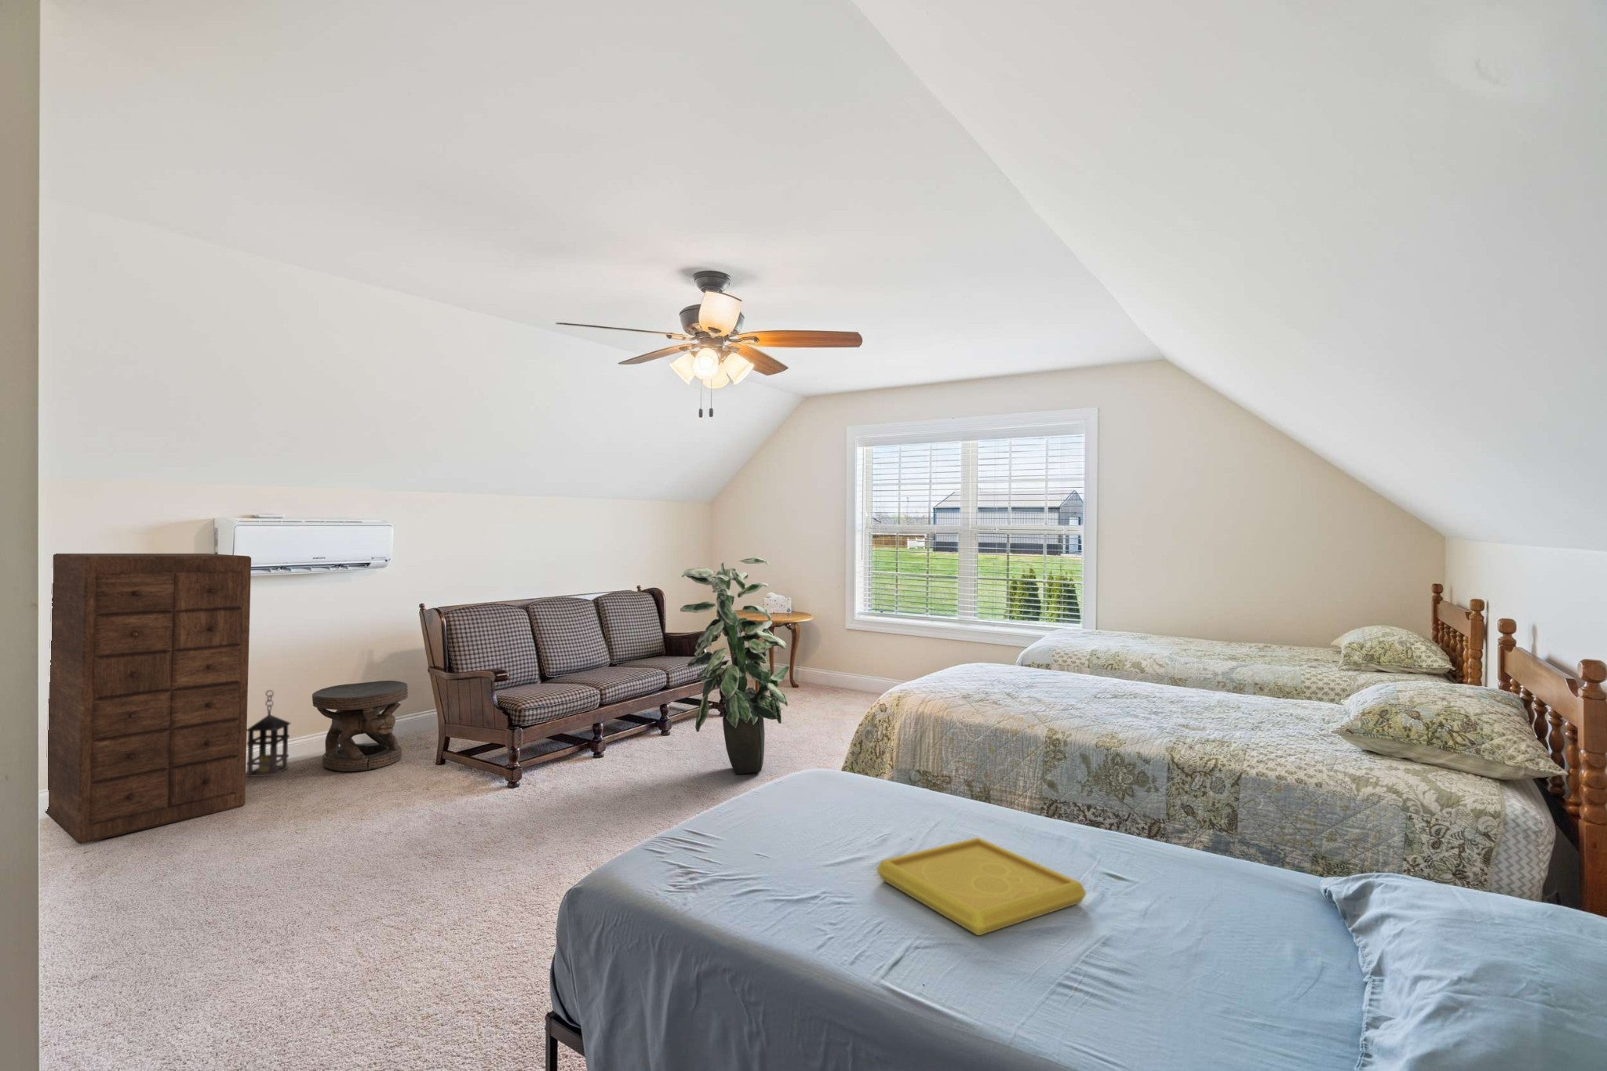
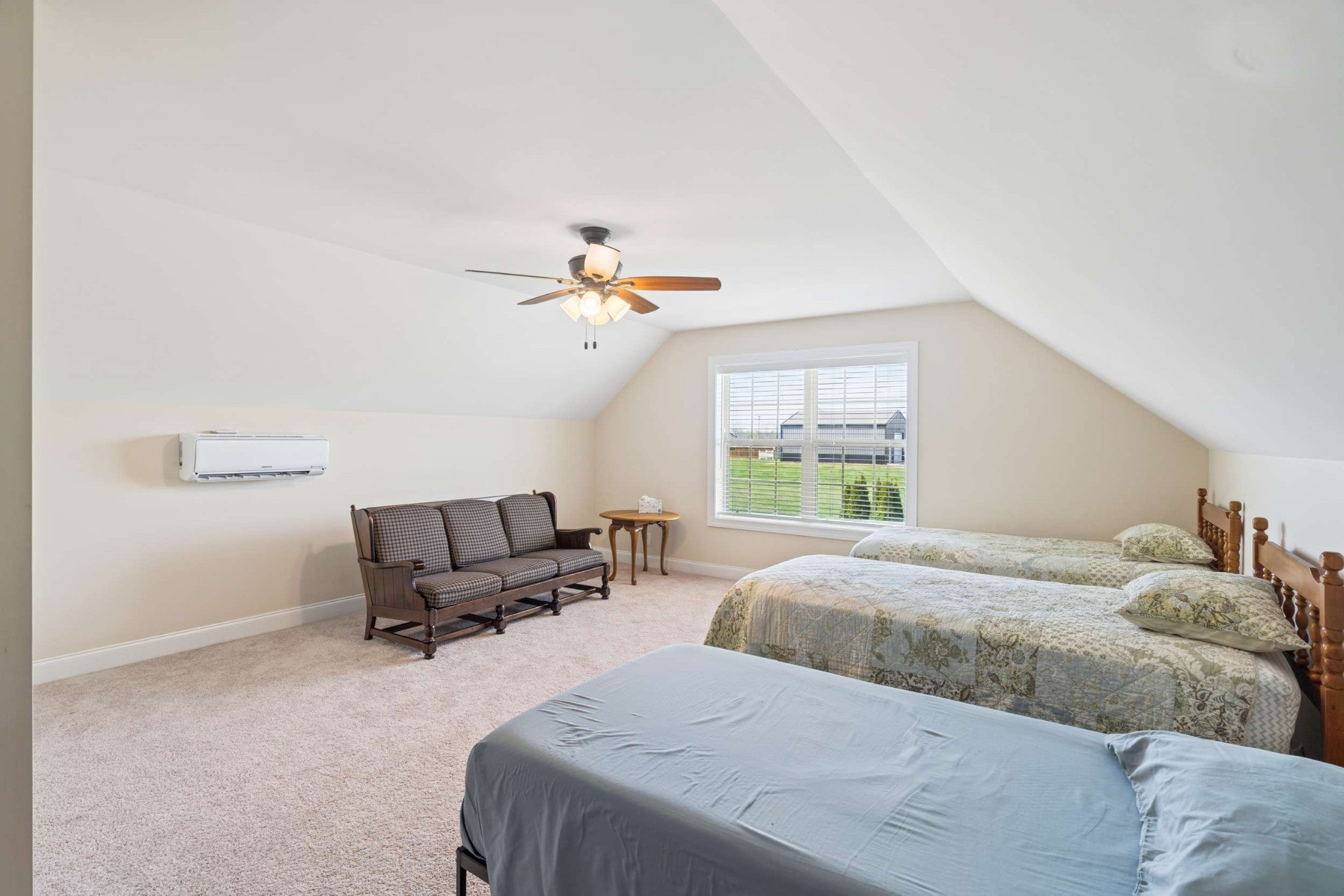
- indoor plant [679,557,790,776]
- dresser [44,552,252,844]
- serving tray [875,837,1087,936]
- lantern [245,690,291,778]
- carved stool [312,680,409,772]
